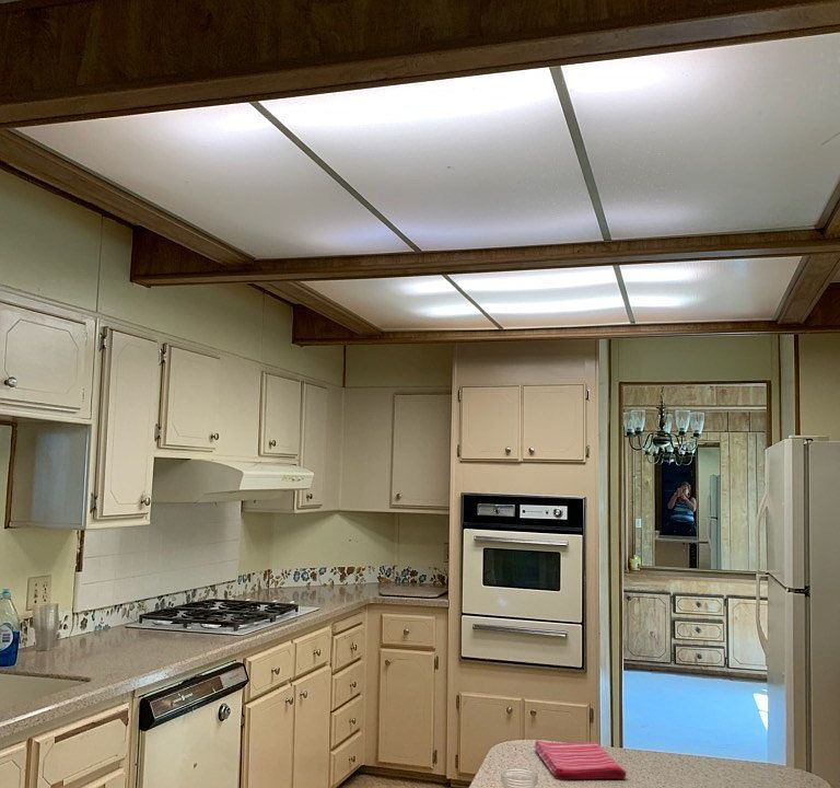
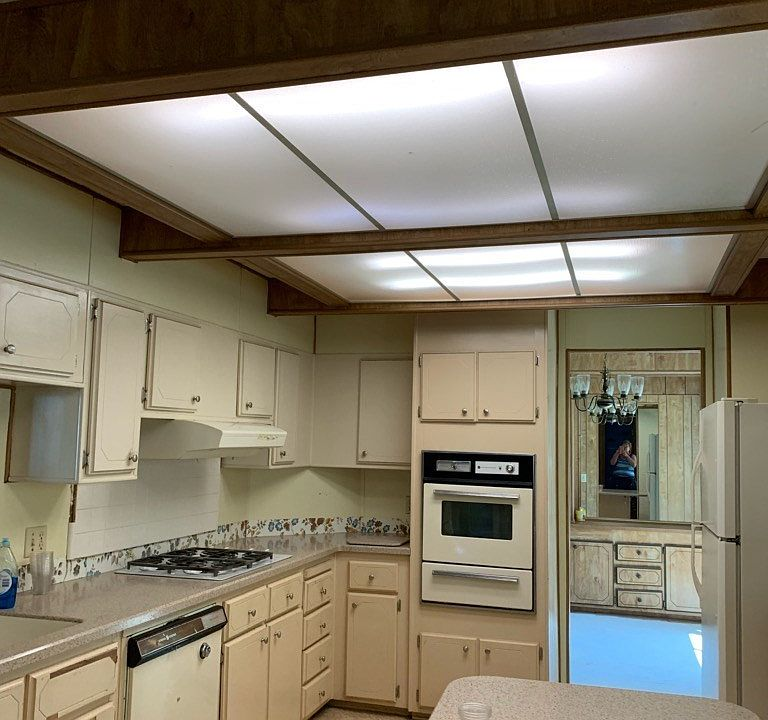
- dish towel [534,740,627,780]
